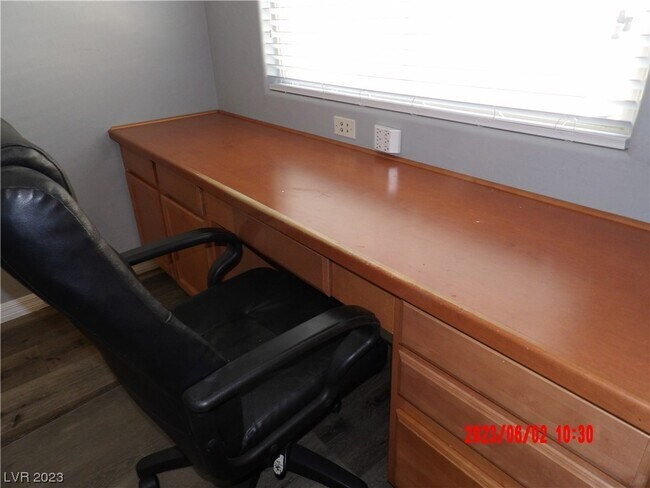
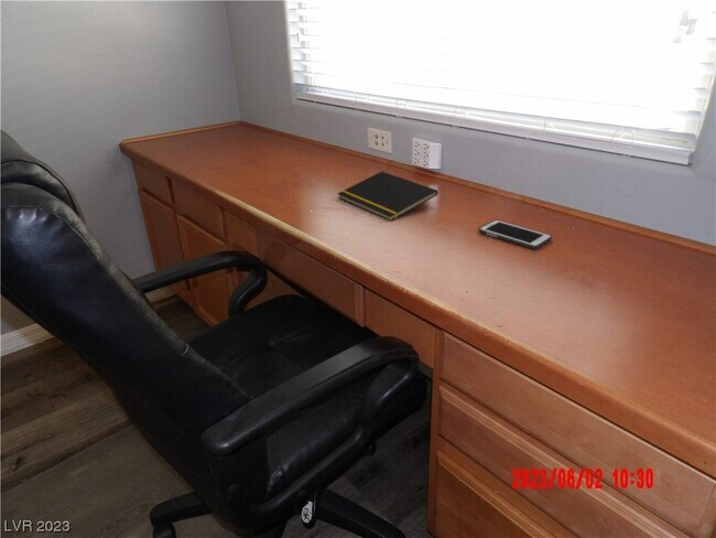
+ cell phone [478,218,553,250]
+ notepad [336,170,440,222]
